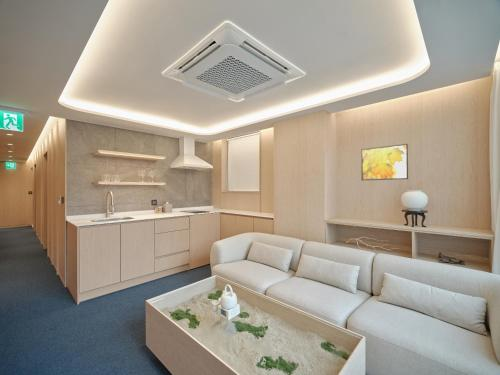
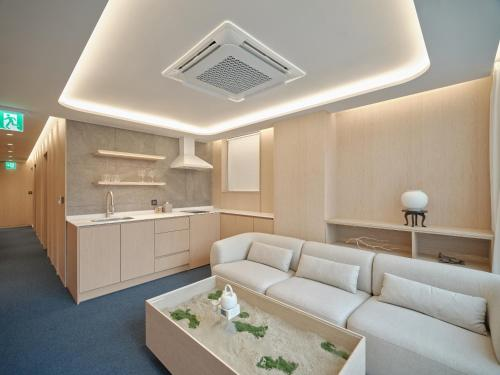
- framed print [360,143,409,181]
